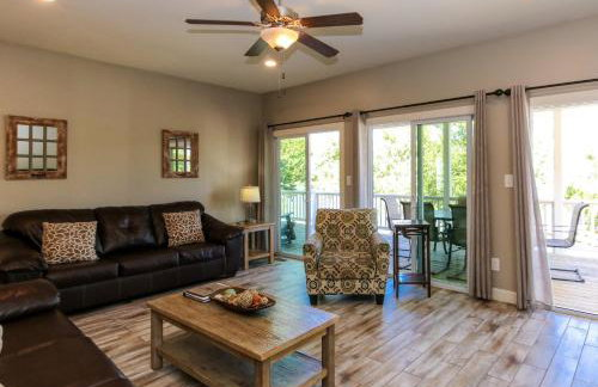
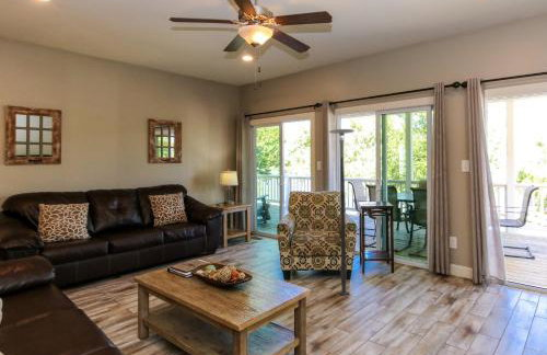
+ pole [328,128,356,296]
